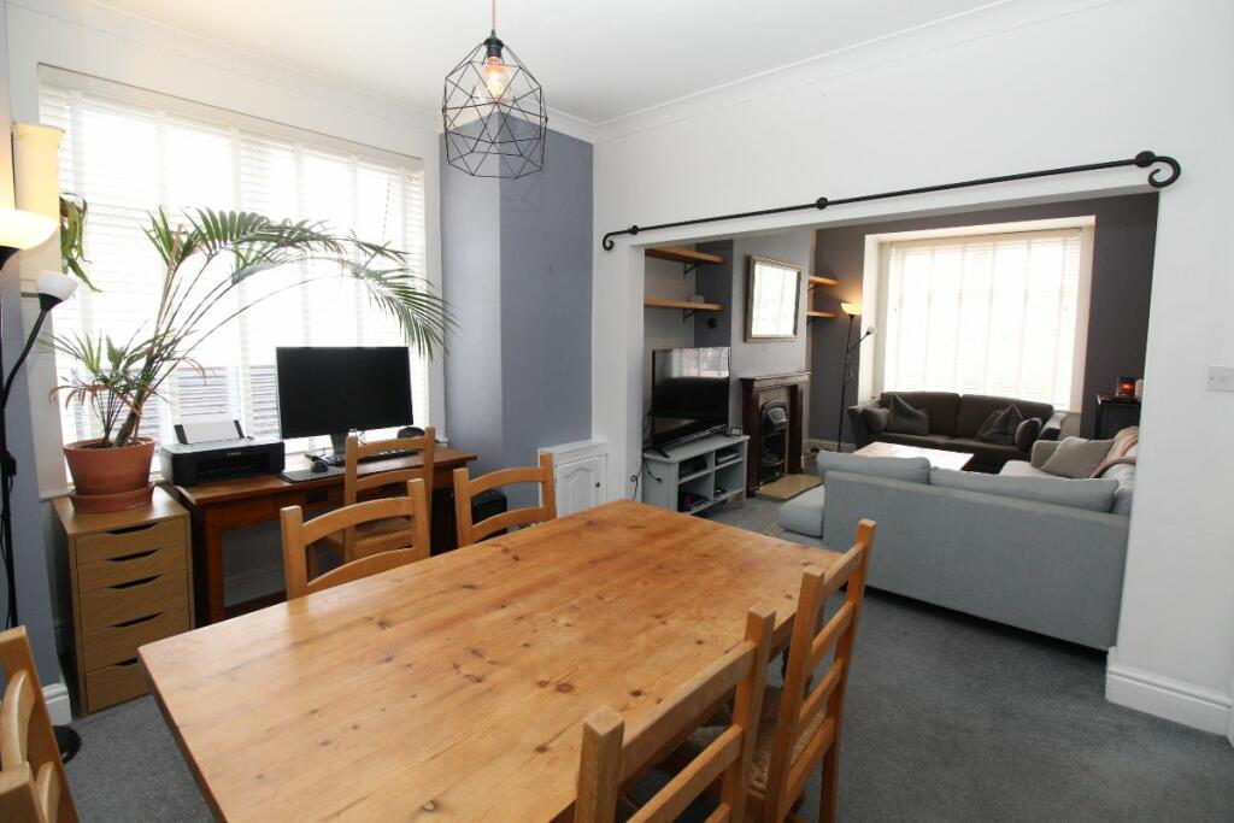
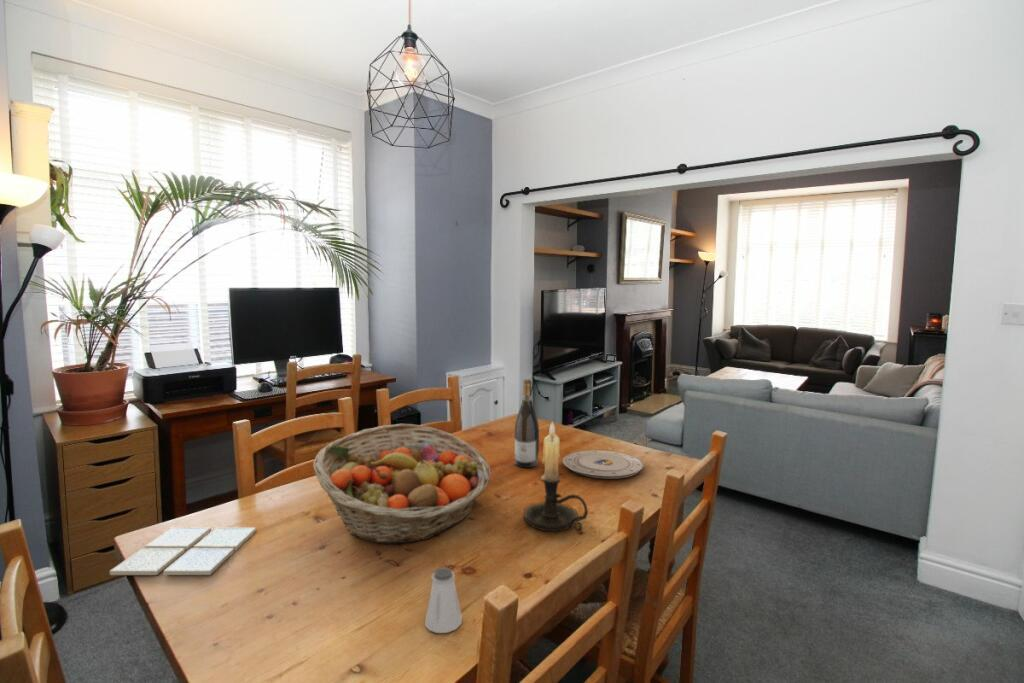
+ candle holder [523,420,589,532]
+ saltshaker [424,566,463,634]
+ fruit basket [312,423,491,544]
+ drink coaster [109,526,257,576]
+ wine bottle [514,378,540,469]
+ plate [562,449,644,480]
